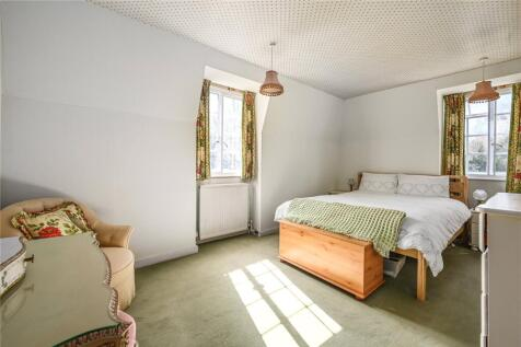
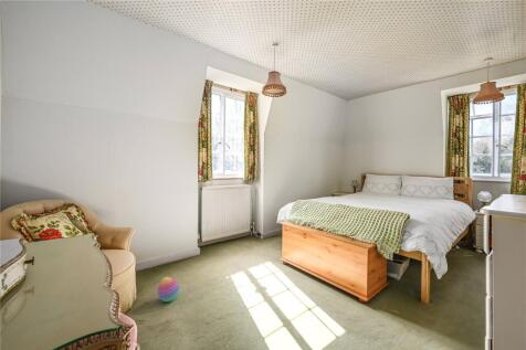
+ stacking toy [157,276,180,303]
